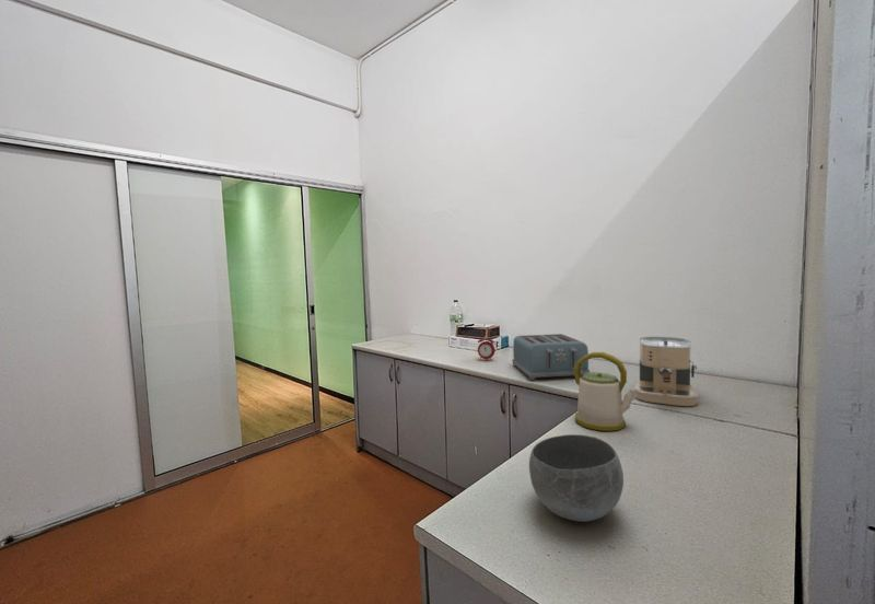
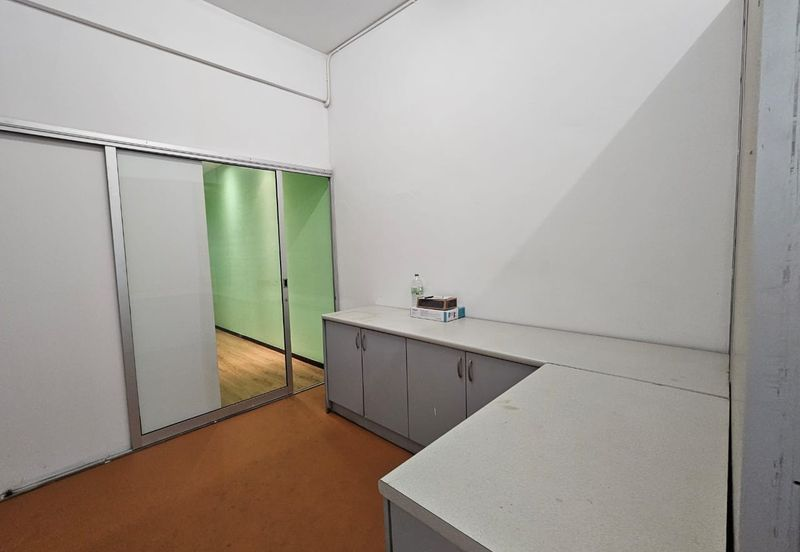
- alarm clock [477,334,495,362]
- bowl [528,433,625,523]
- kettle [573,351,637,432]
- toaster [511,333,592,381]
- coffee maker [632,336,699,407]
